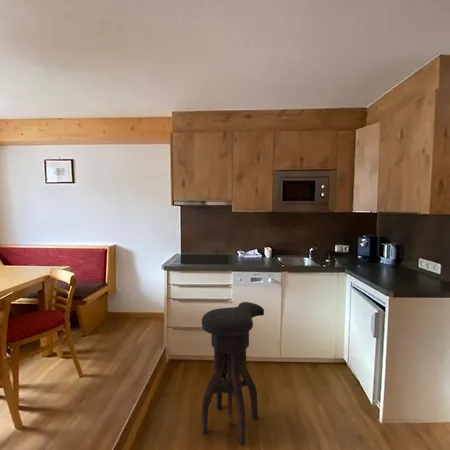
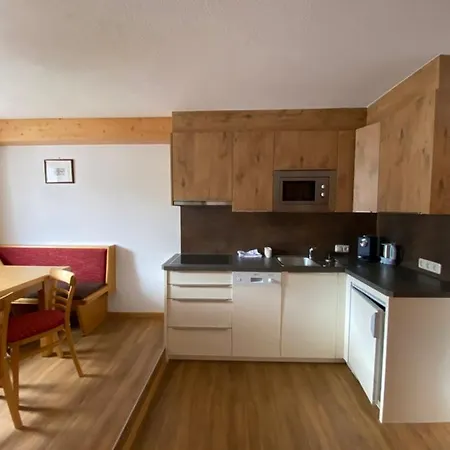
- stool [200,301,265,447]
